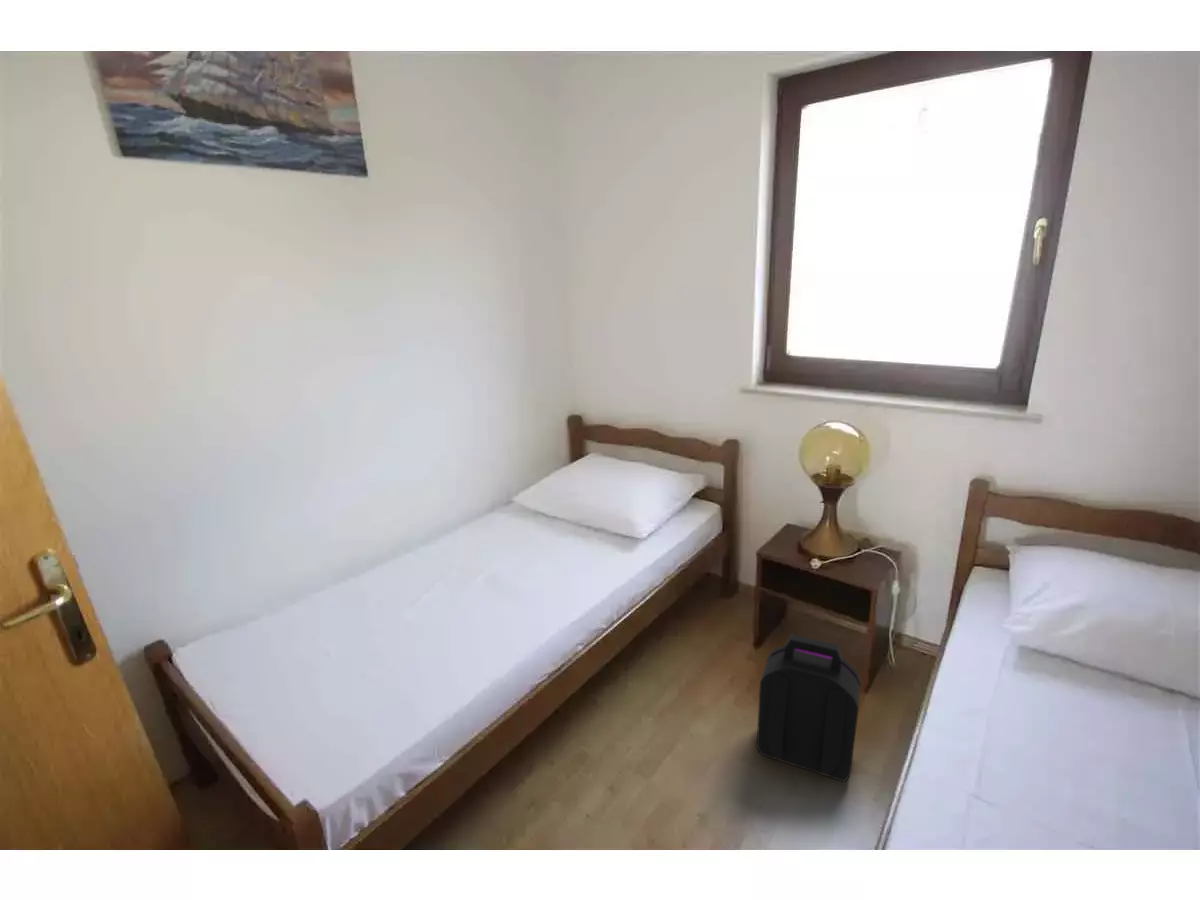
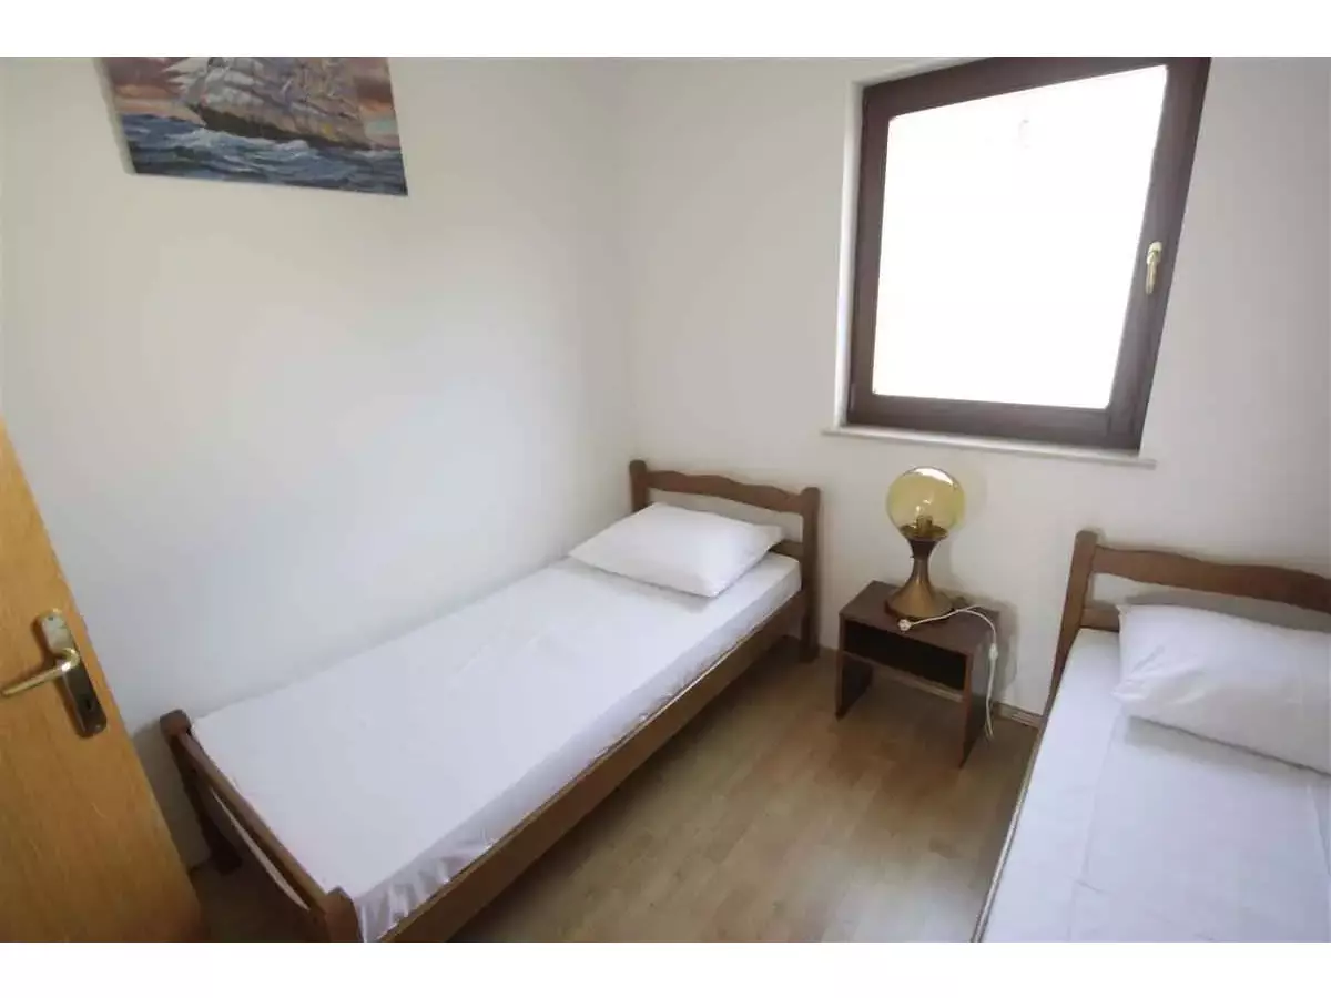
- backpack [756,633,862,783]
